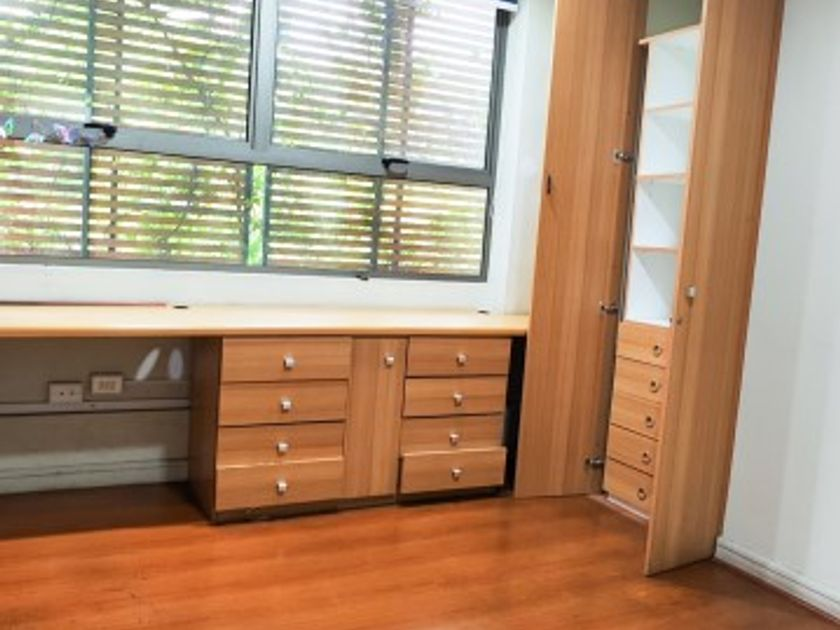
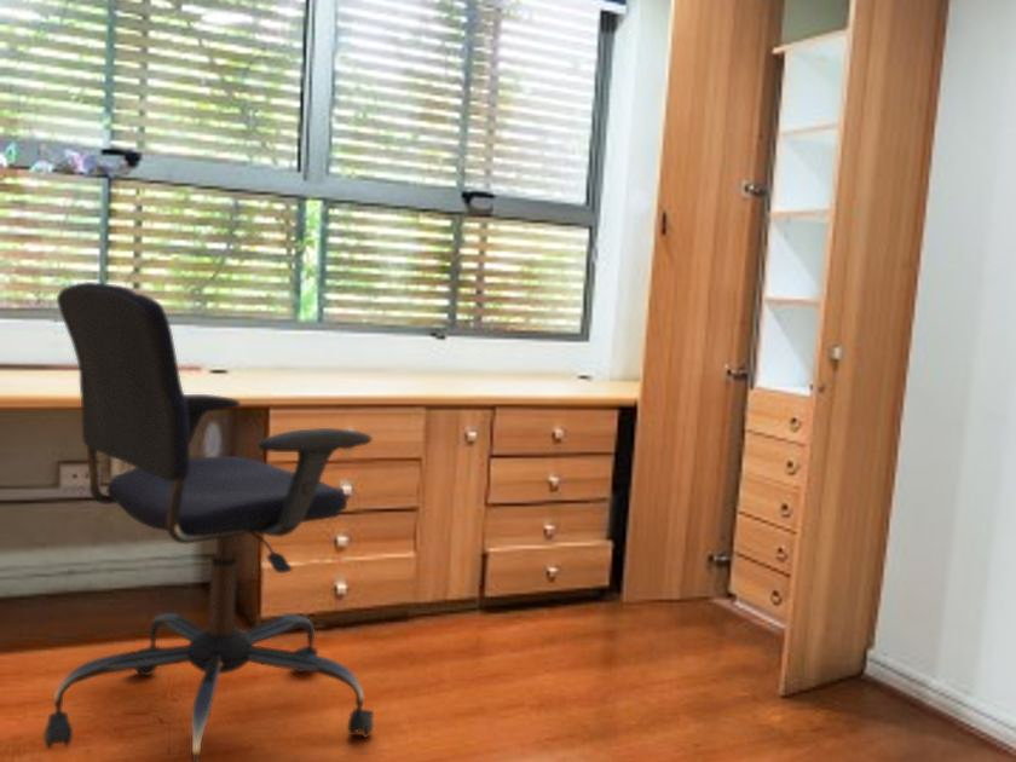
+ office chair [42,281,375,762]
